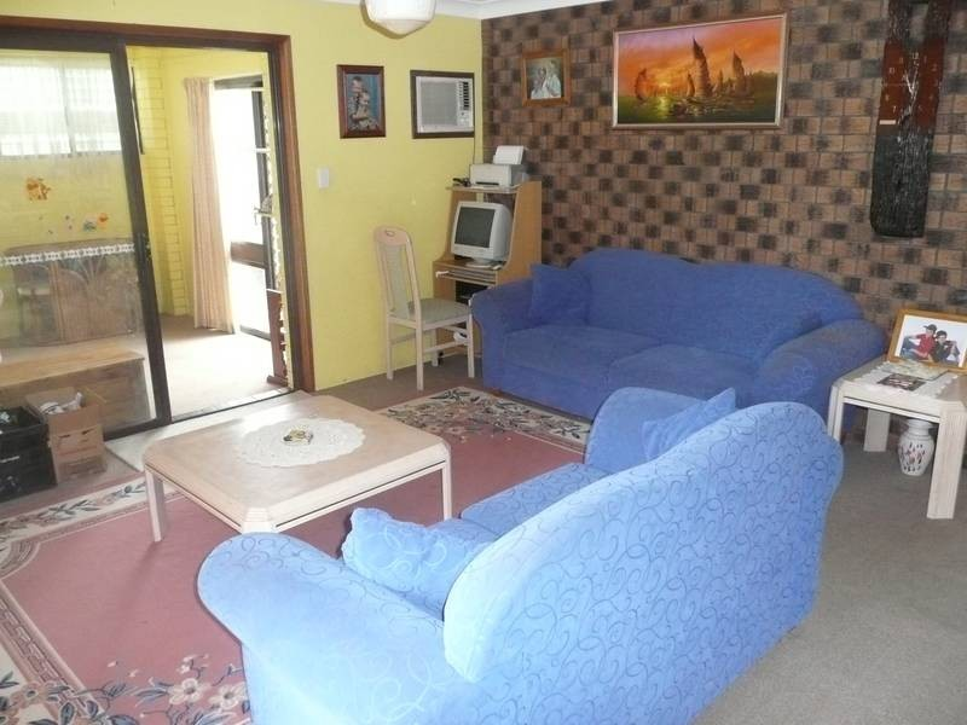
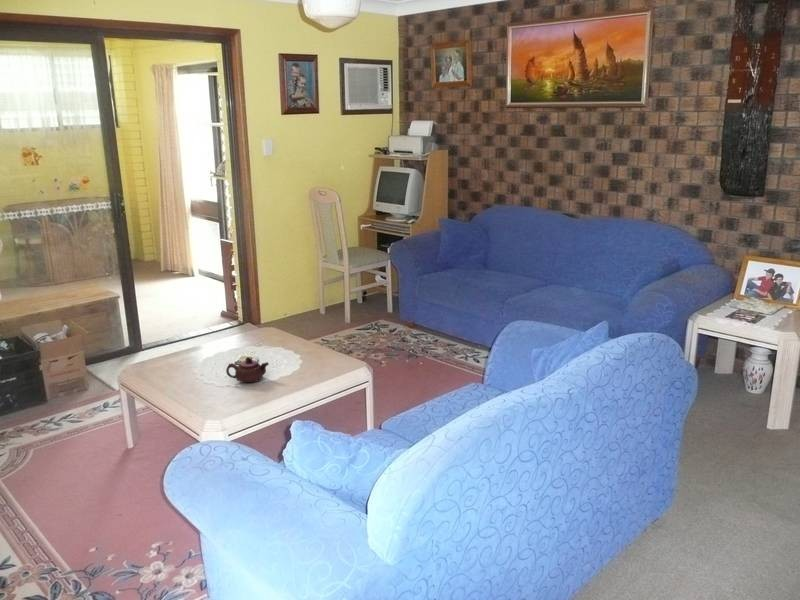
+ teapot [225,356,270,384]
